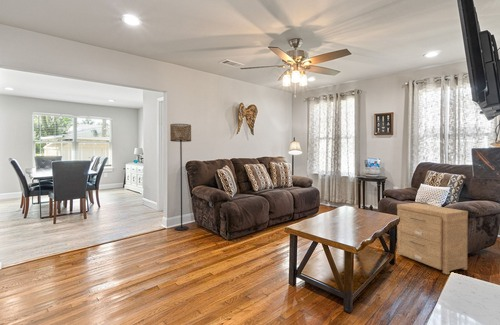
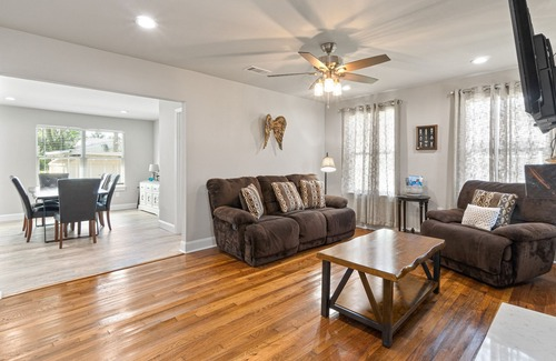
- floor lamp [169,123,192,231]
- side table [396,202,469,275]
